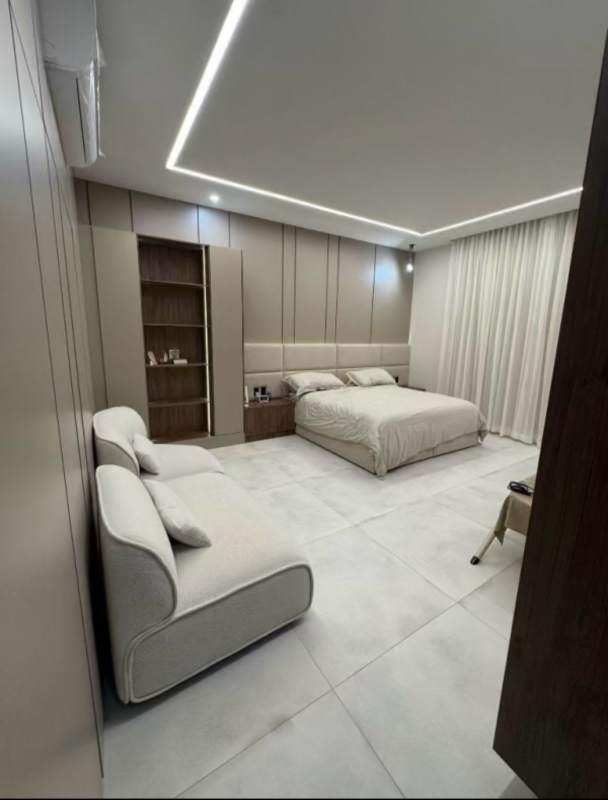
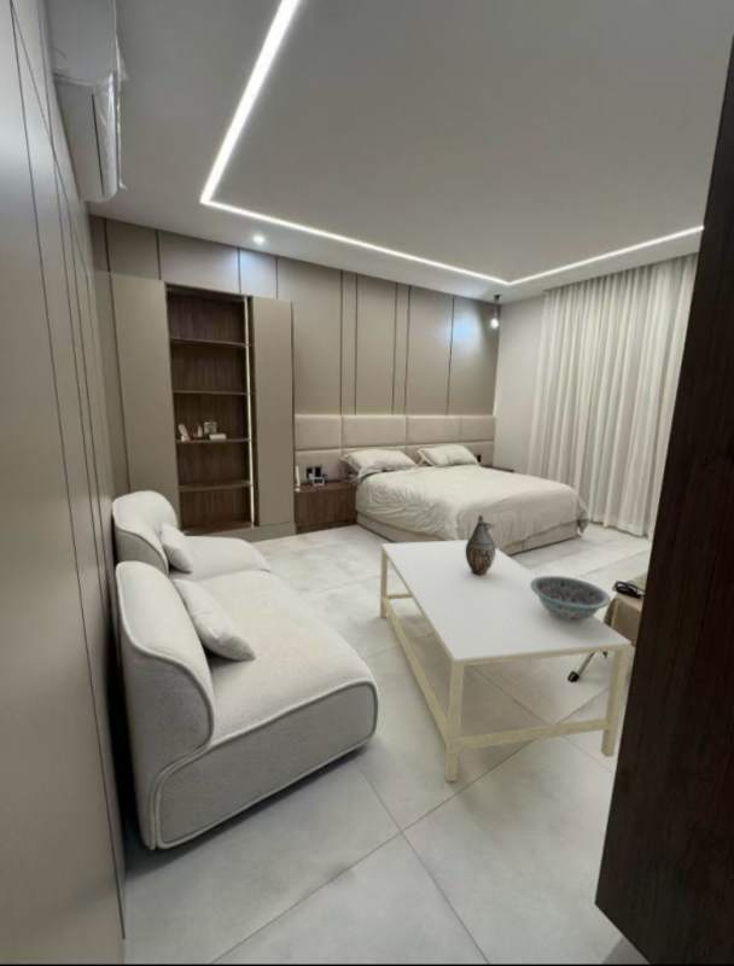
+ decorative bowl [530,575,612,623]
+ coffee table [379,539,633,784]
+ decorative vase [465,513,497,576]
